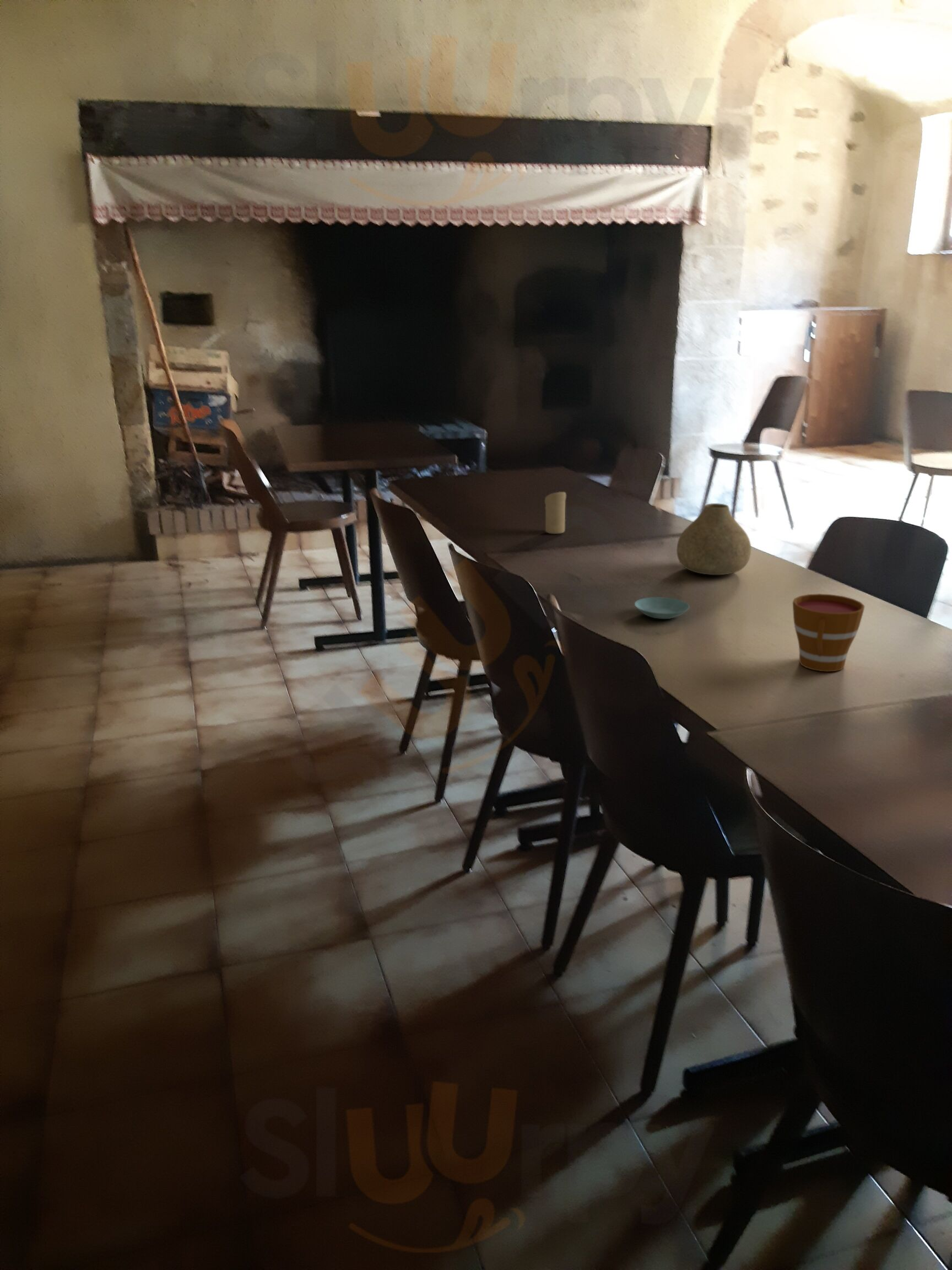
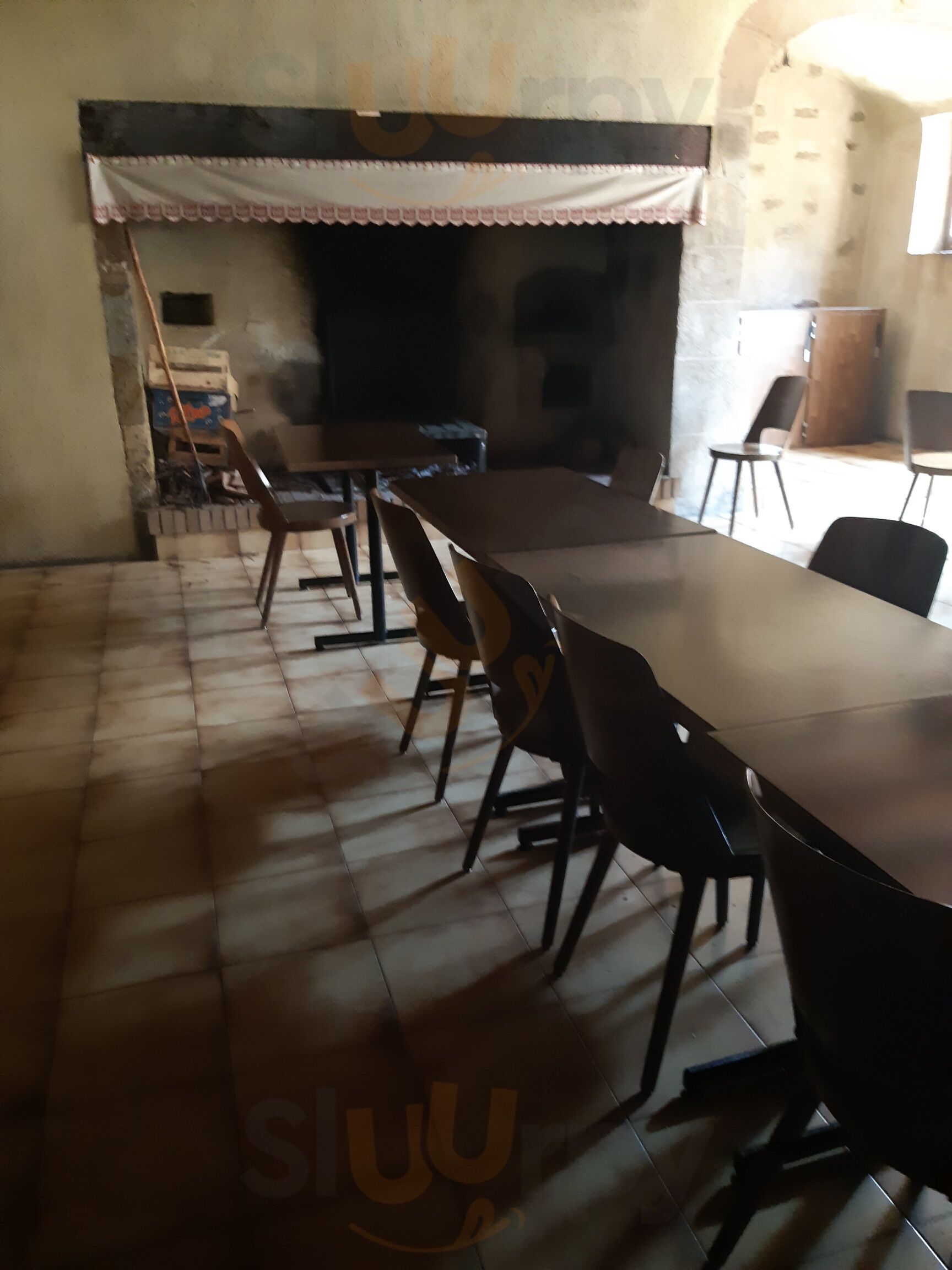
- candle [544,491,566,534]
- saucer [634,596,690,620]
- cup [792,593,865,672]
- vase [676,503,751,575]
